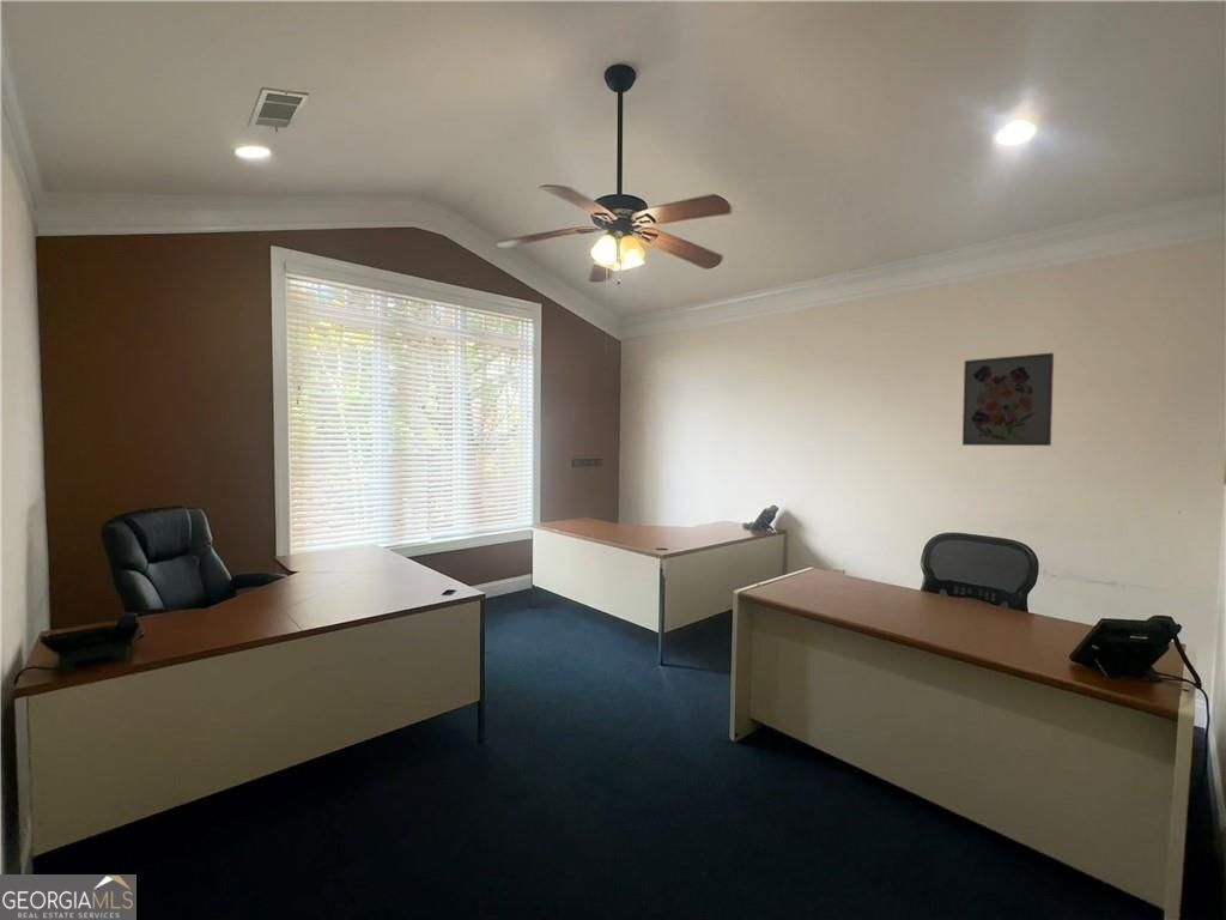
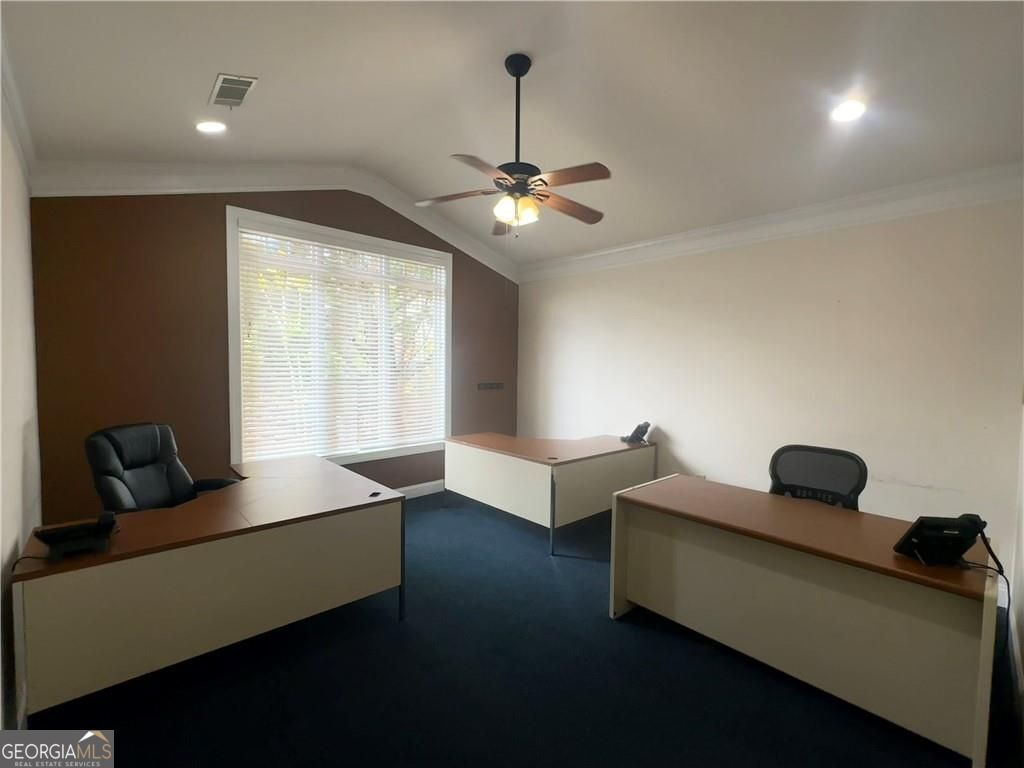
- wall art [961,352,1055,447]
